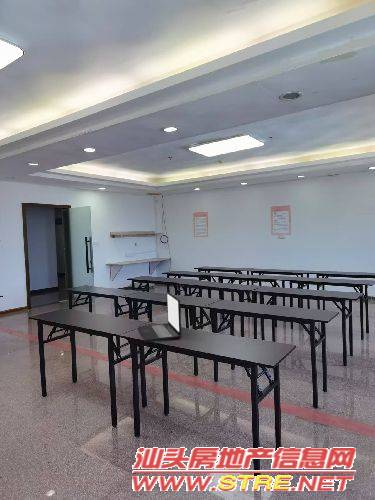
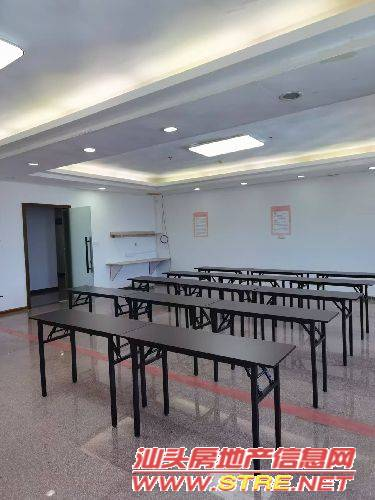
- laptop [137,291,182,343]
